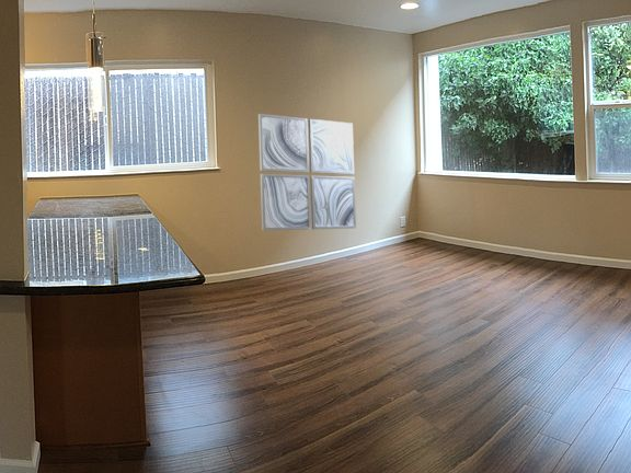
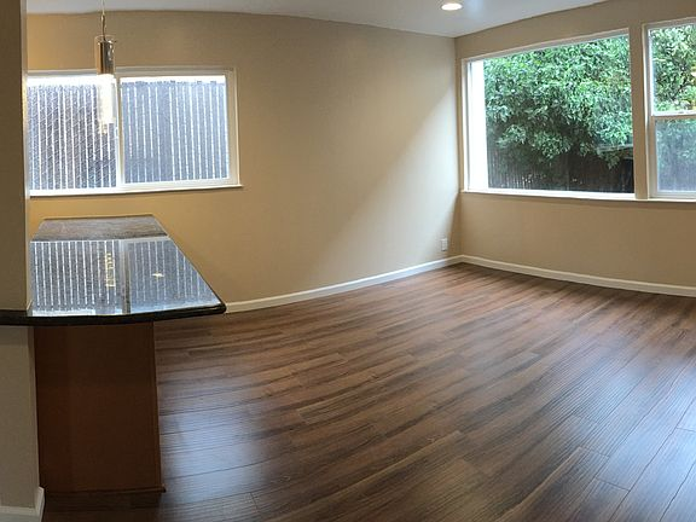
- wall art [257,113,357,232]
